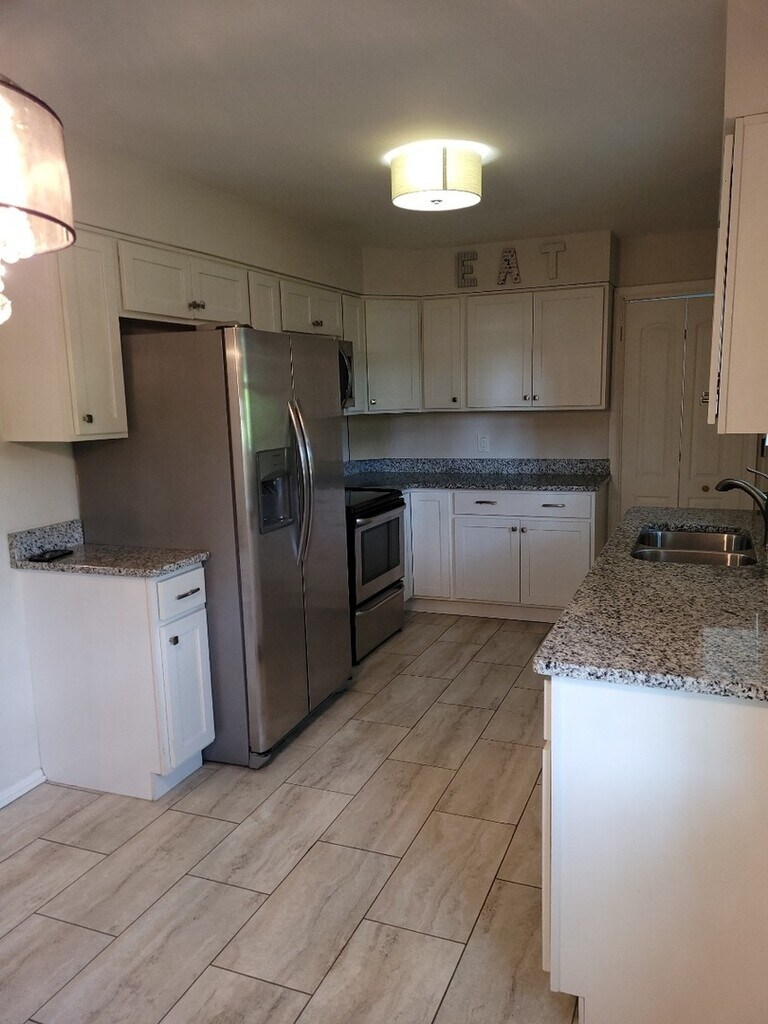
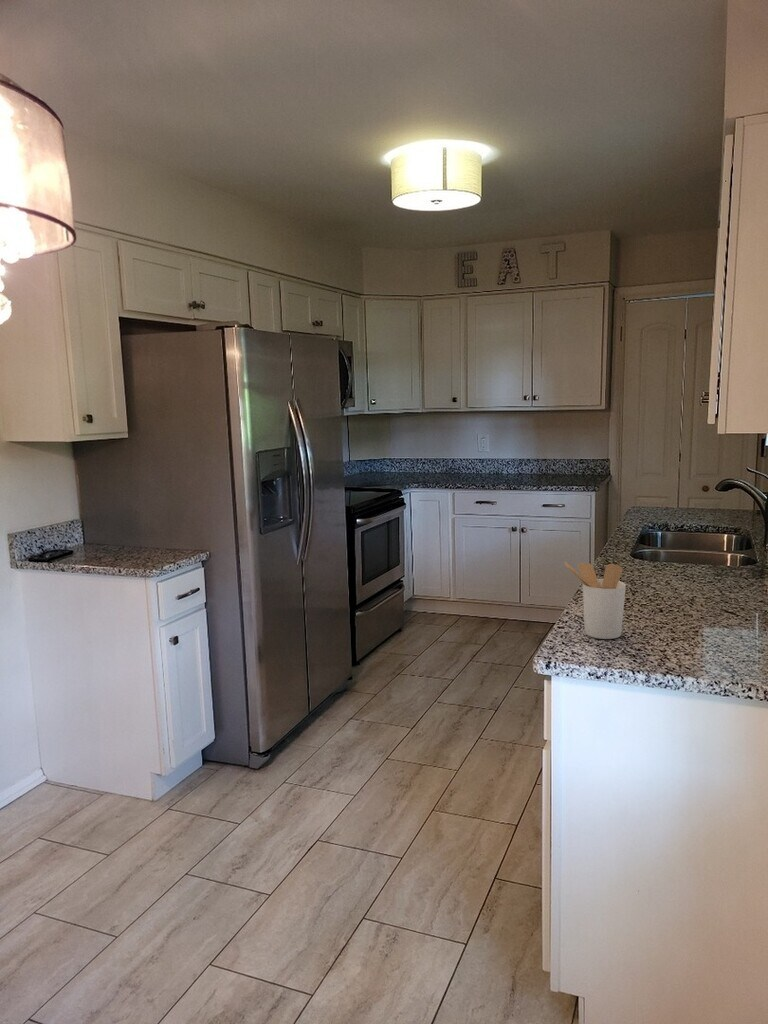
+ utensil holder [564,561,627,640]
